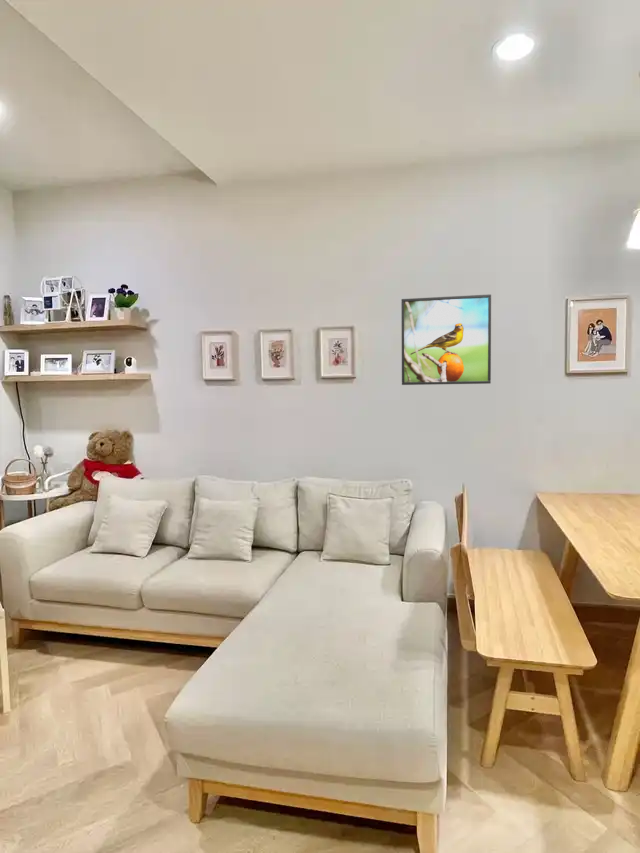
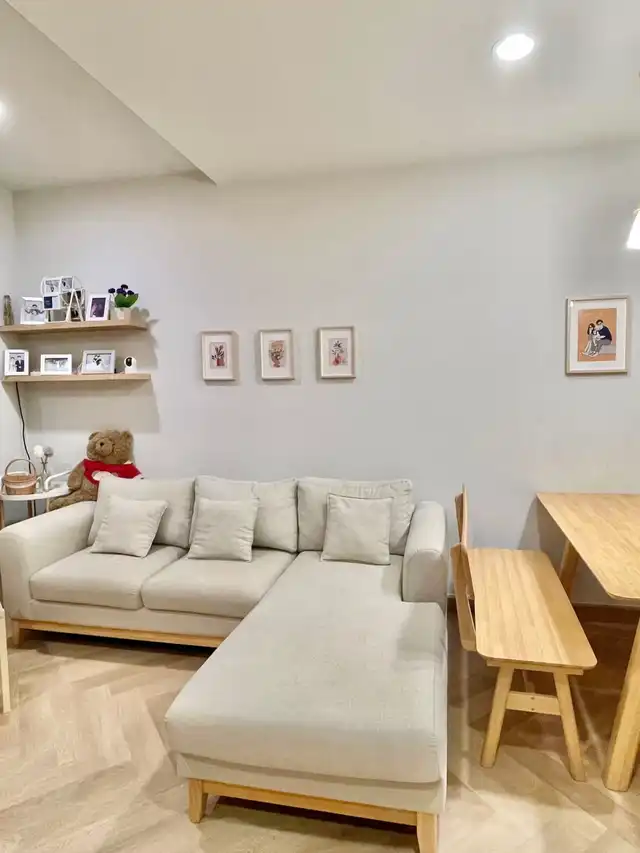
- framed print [400,293,492,386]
